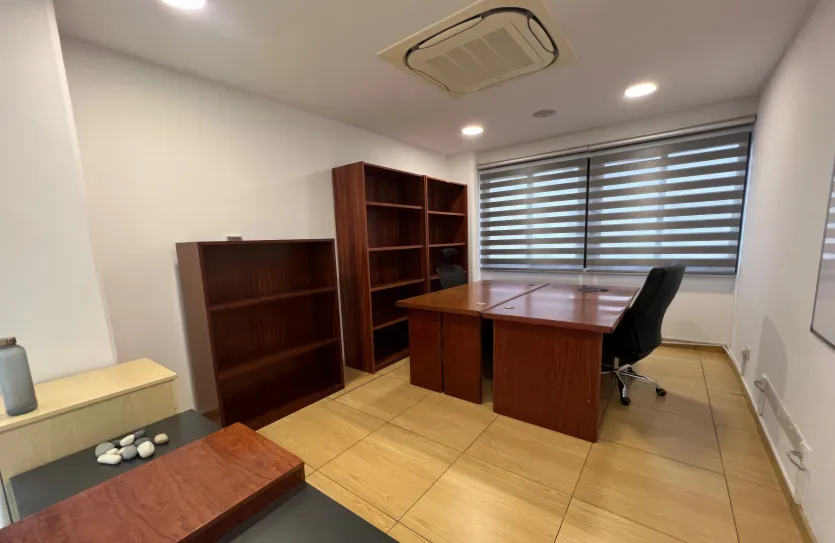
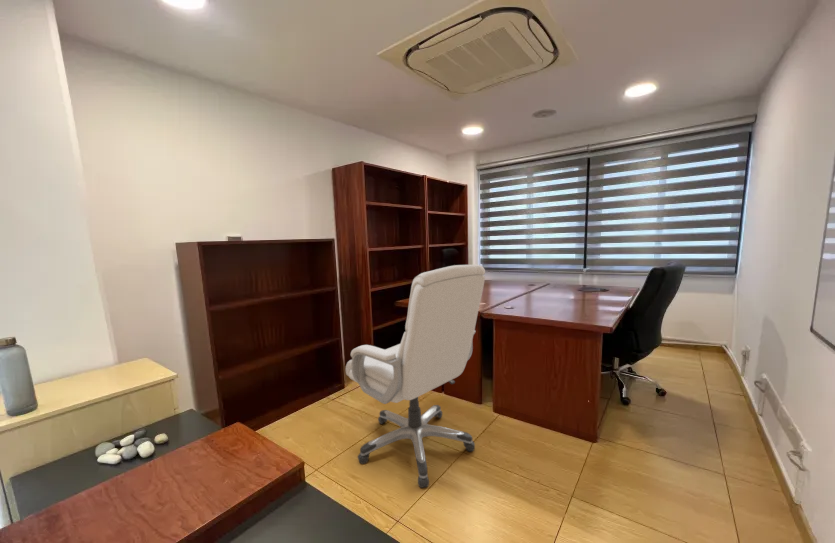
+ chair [345,264,486,489]
